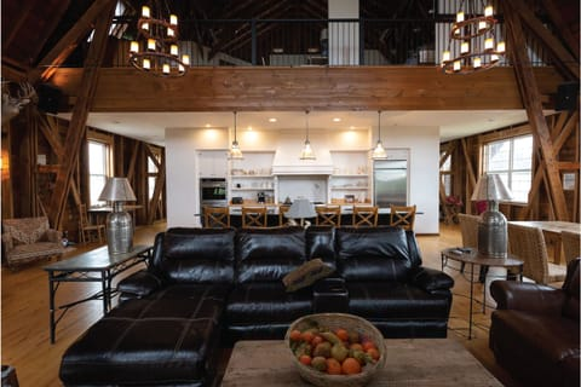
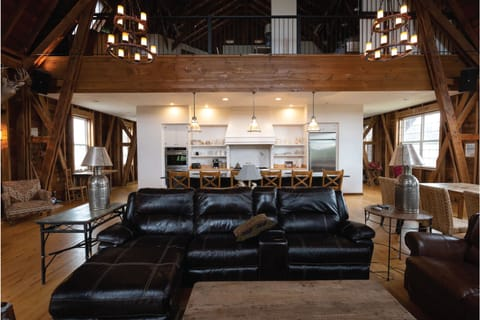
- fruit basket [283,312,389,387]
